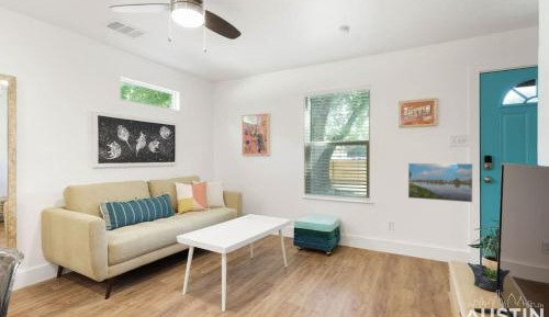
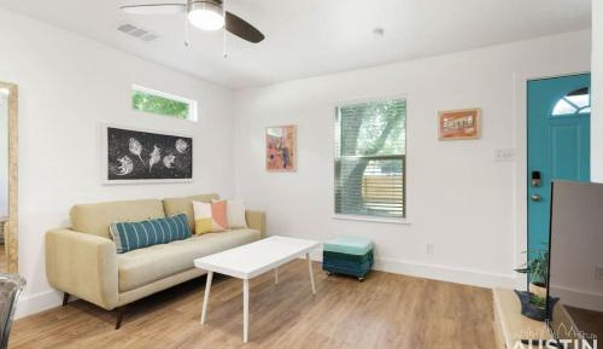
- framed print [407,162,474,203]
